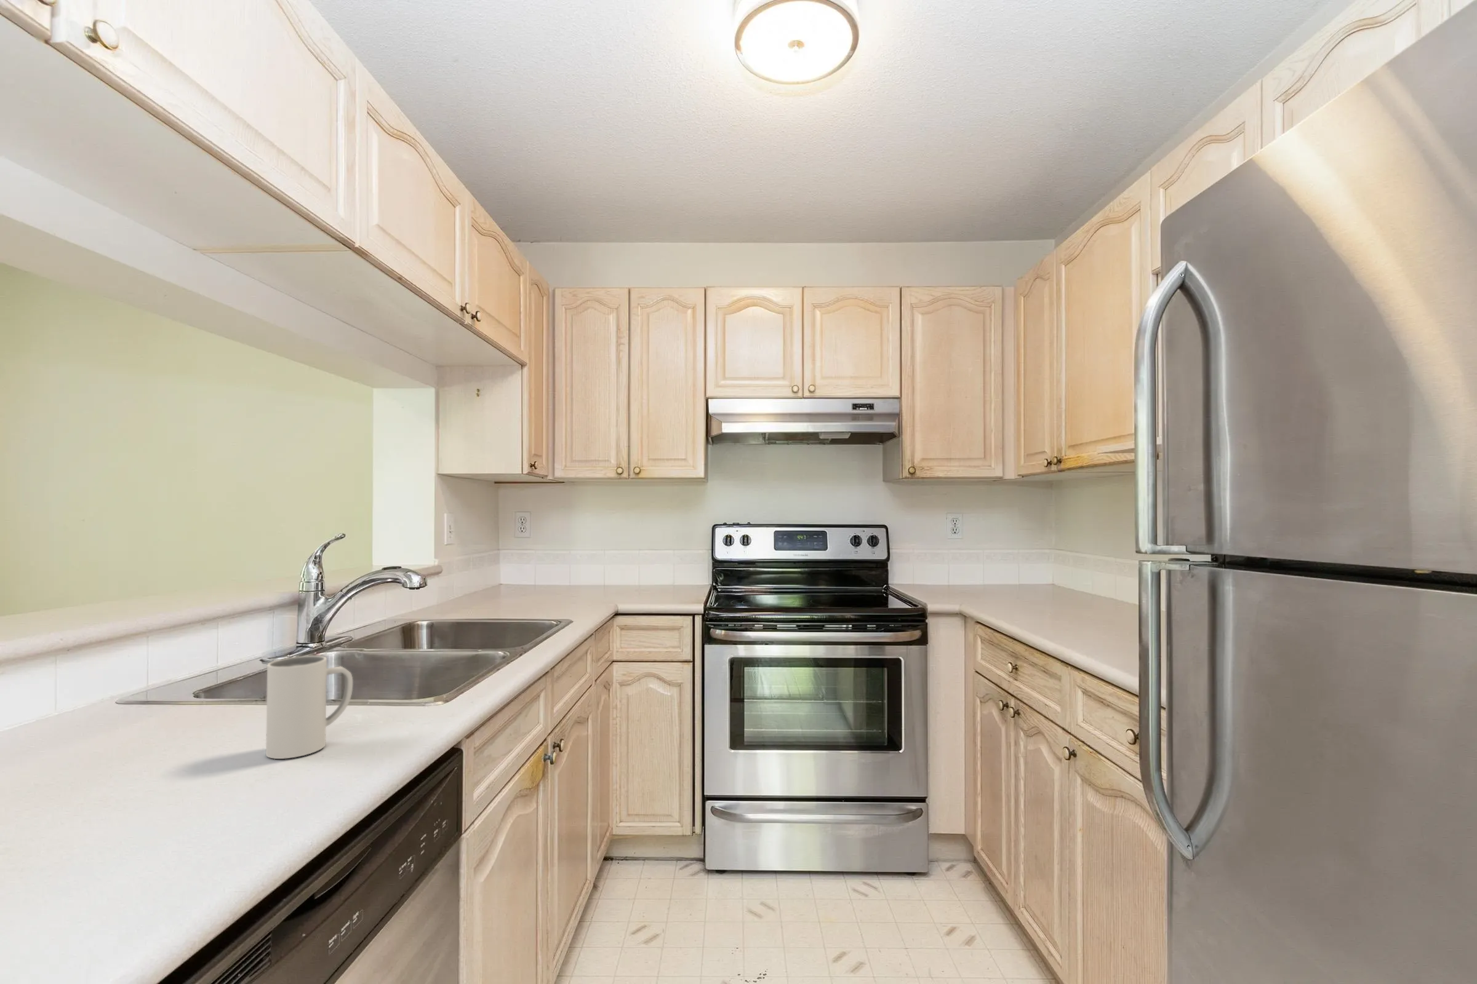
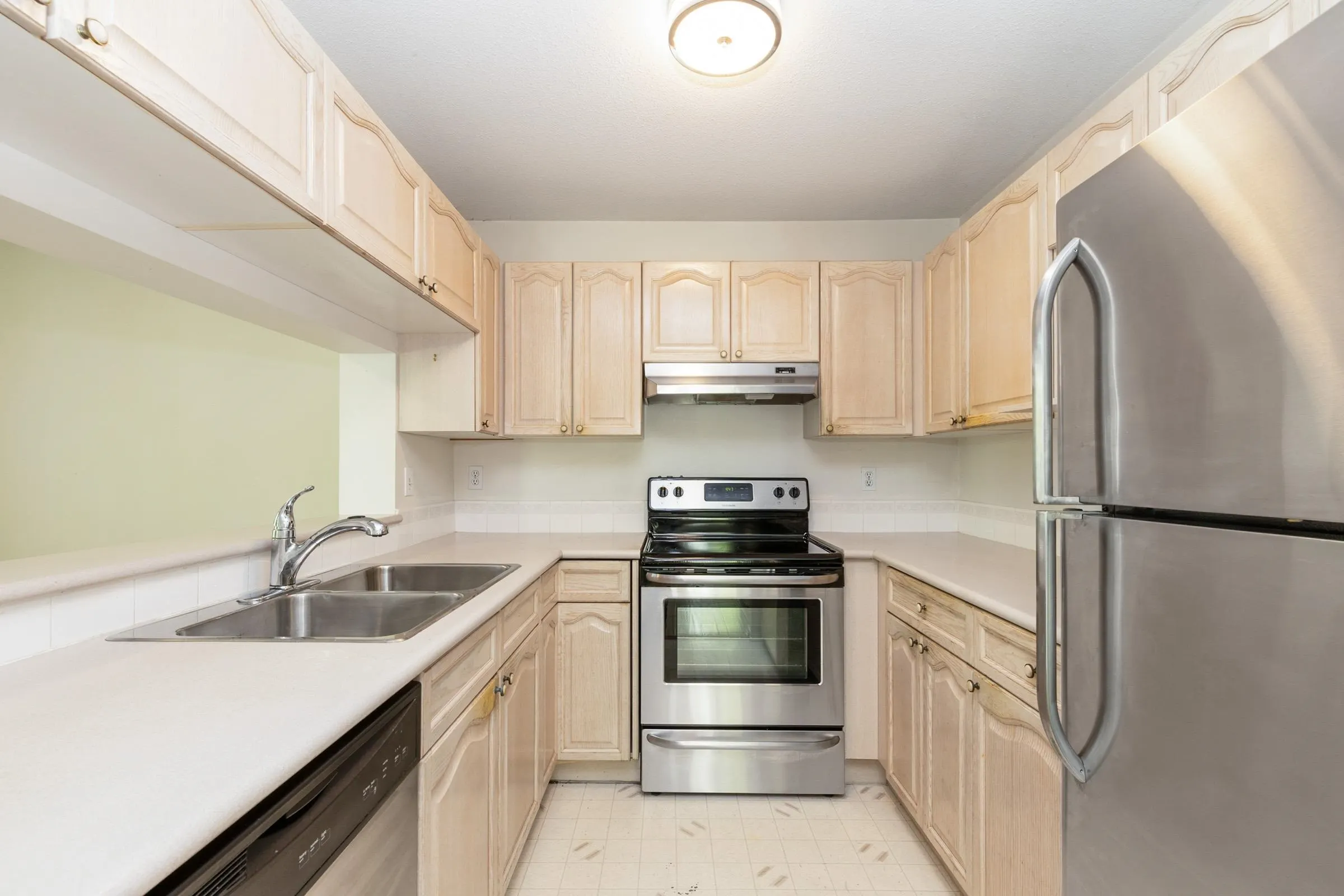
- mug [265,655,353,760]
